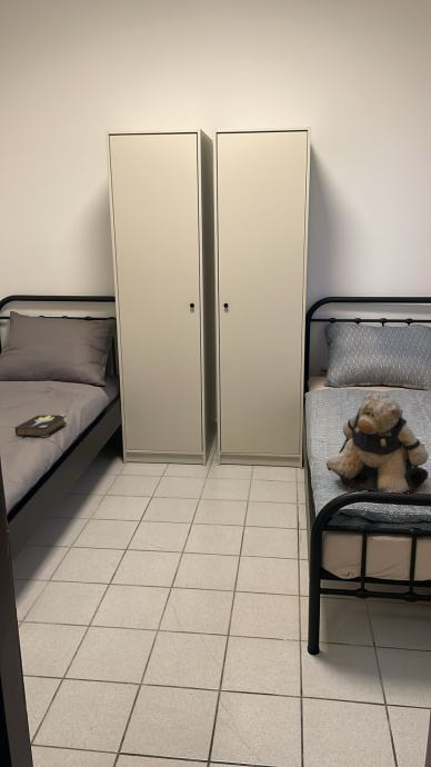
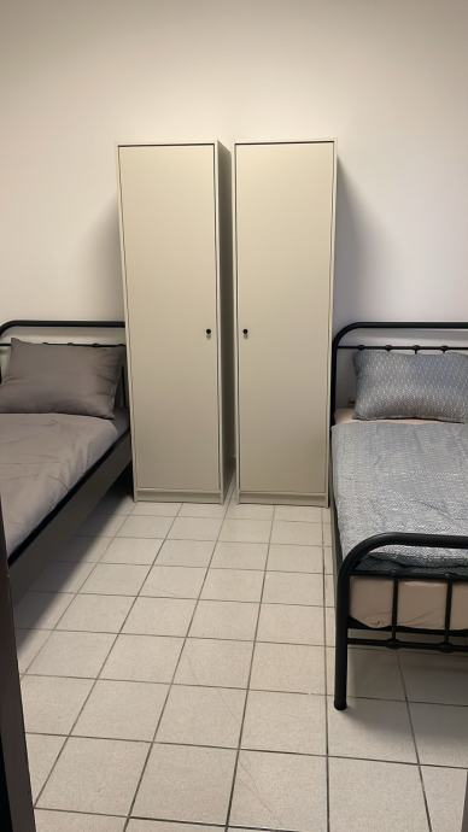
- hardback book [14,414,68,438]
- teddy bear [325,392,430,495]
